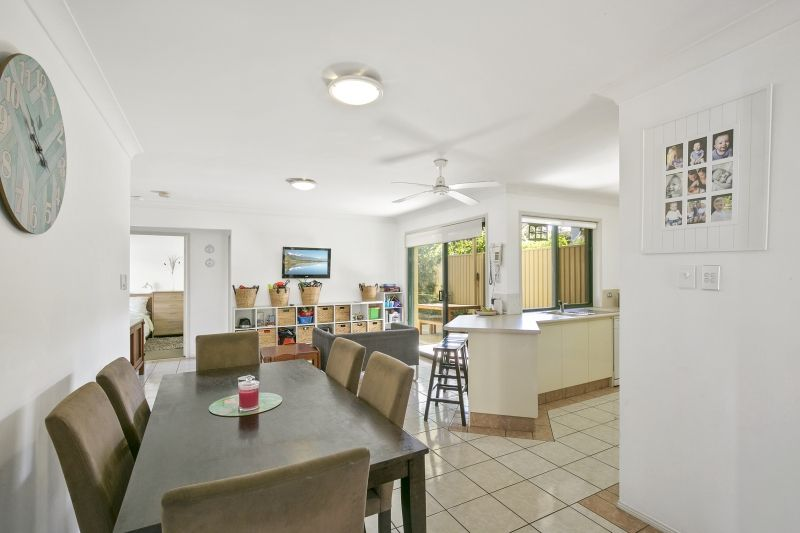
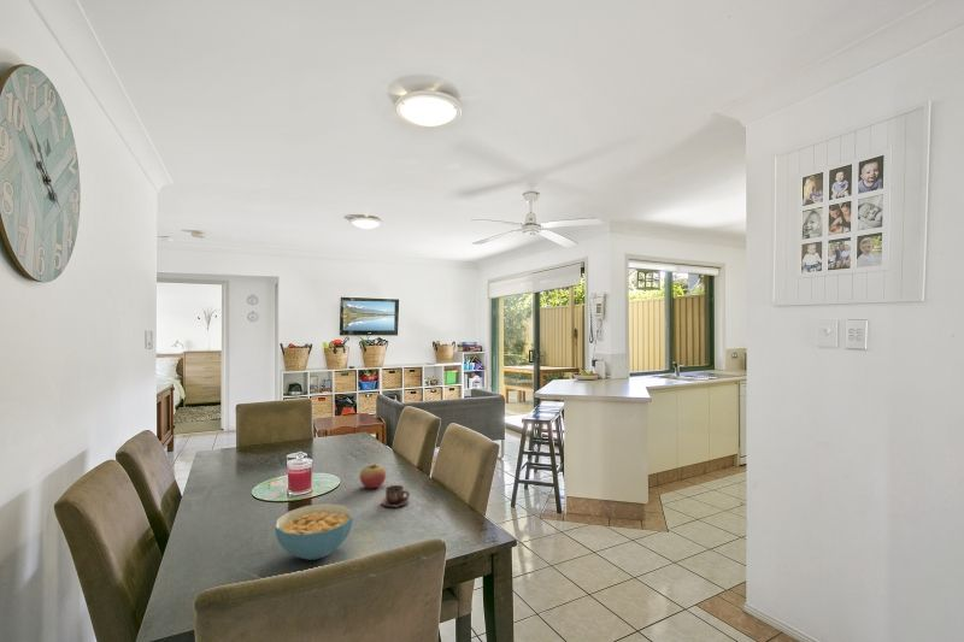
+ cup [381,484,411,508]
+ cereal bowl [274,502,354,561]
+ fruit [359,459,387,490]
